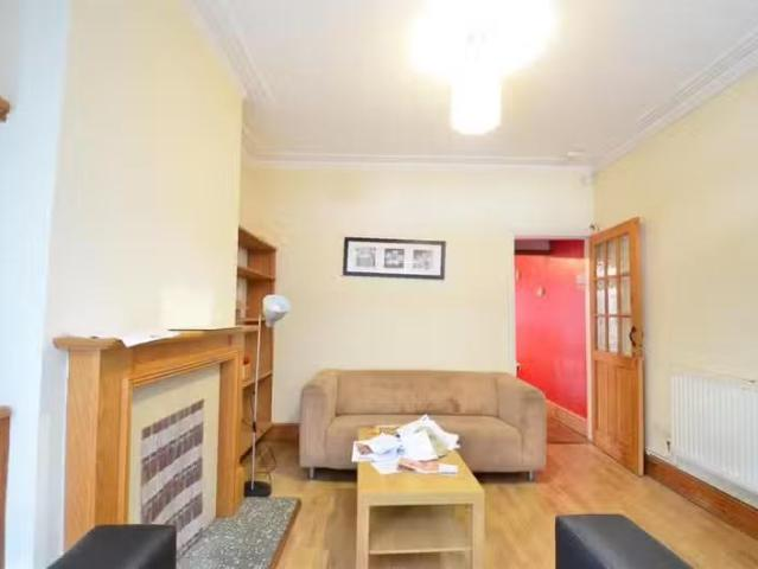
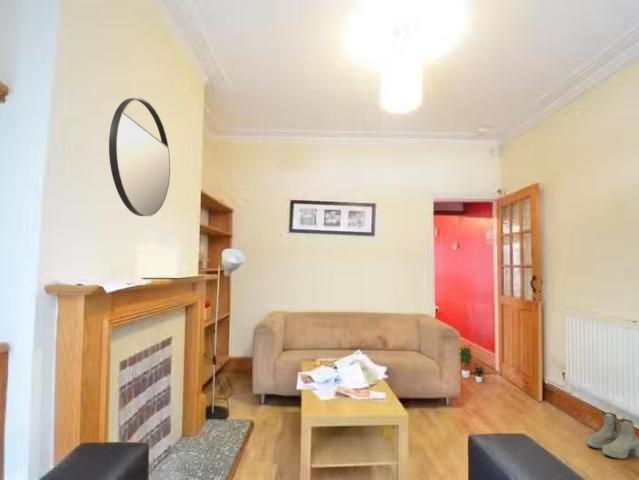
+ potted plant [460,346,486,384]
+ home mirror [108,97,171,217]
+ boots [585,411,639,460]
